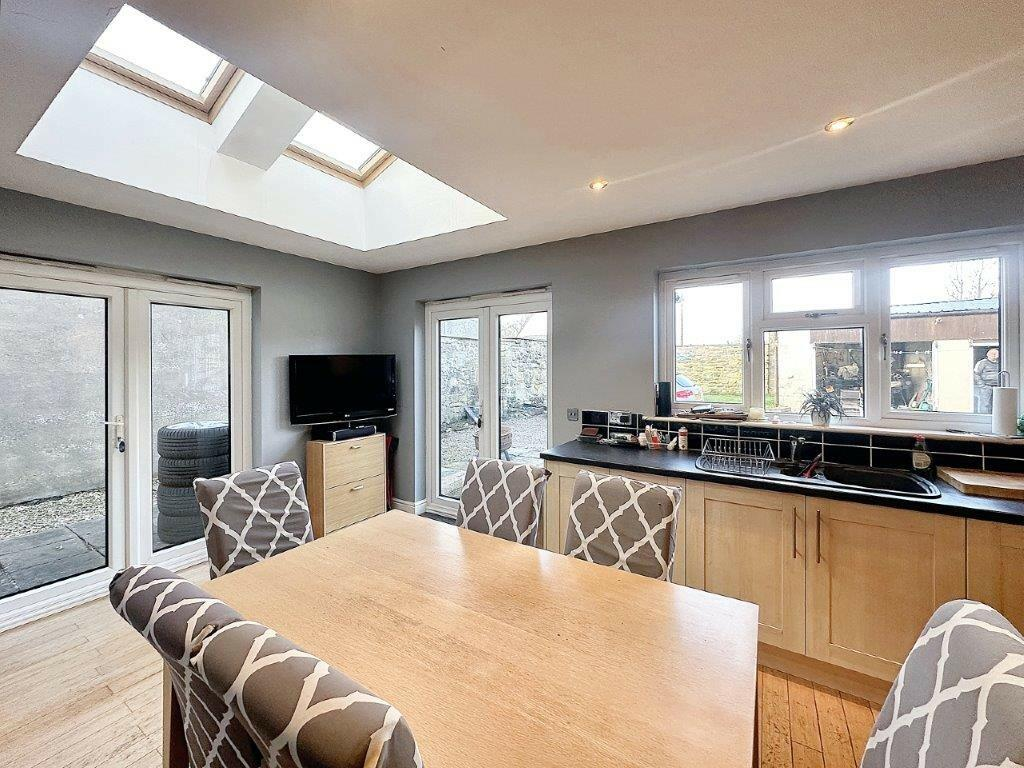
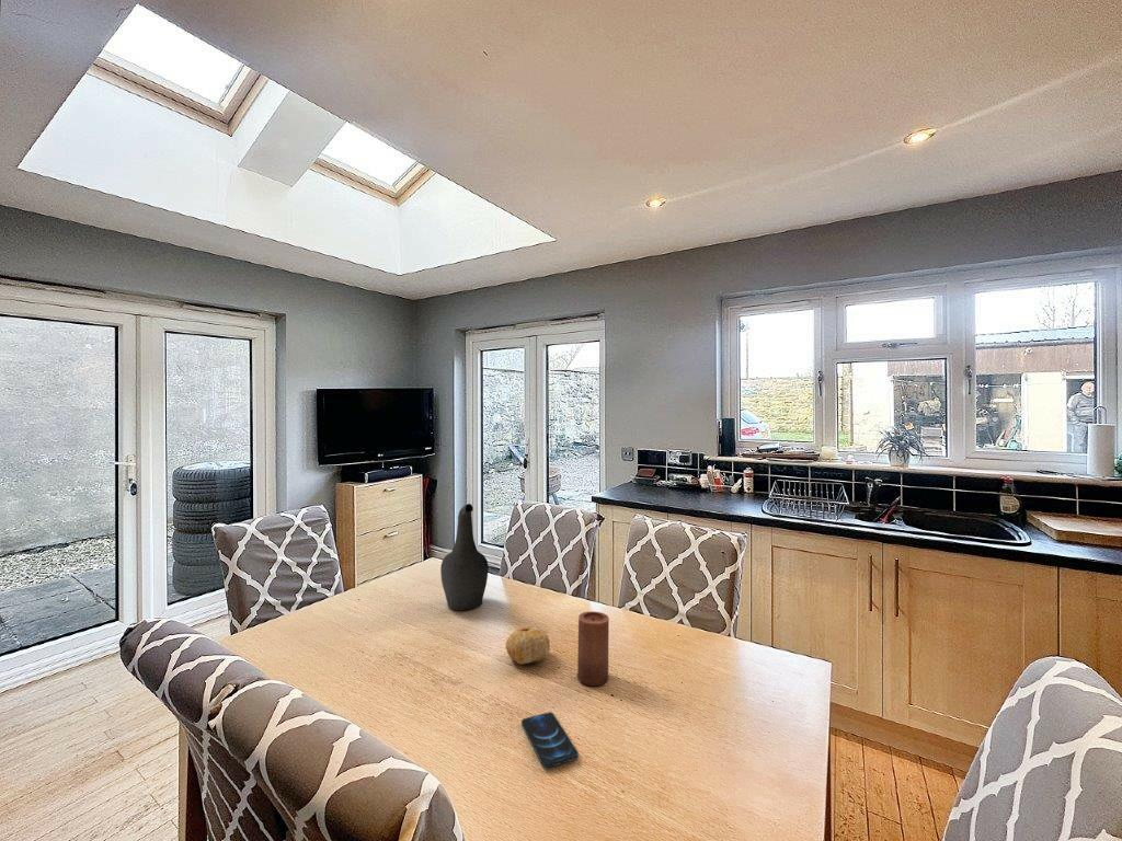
+ candle [576,610,610,687]
+ fruit [505,626,551,666]
+ smartphone [520,711,580,769]
+ decorative vase [439,503,490,611]
